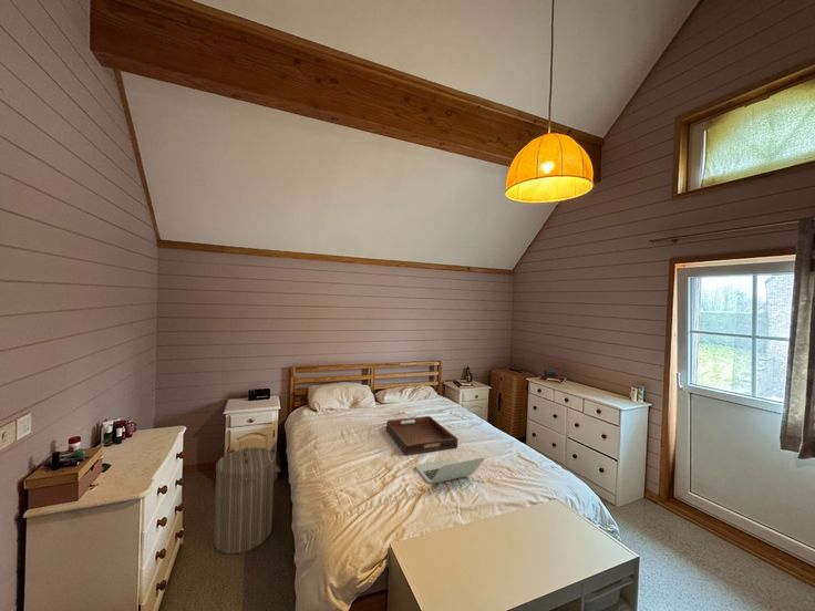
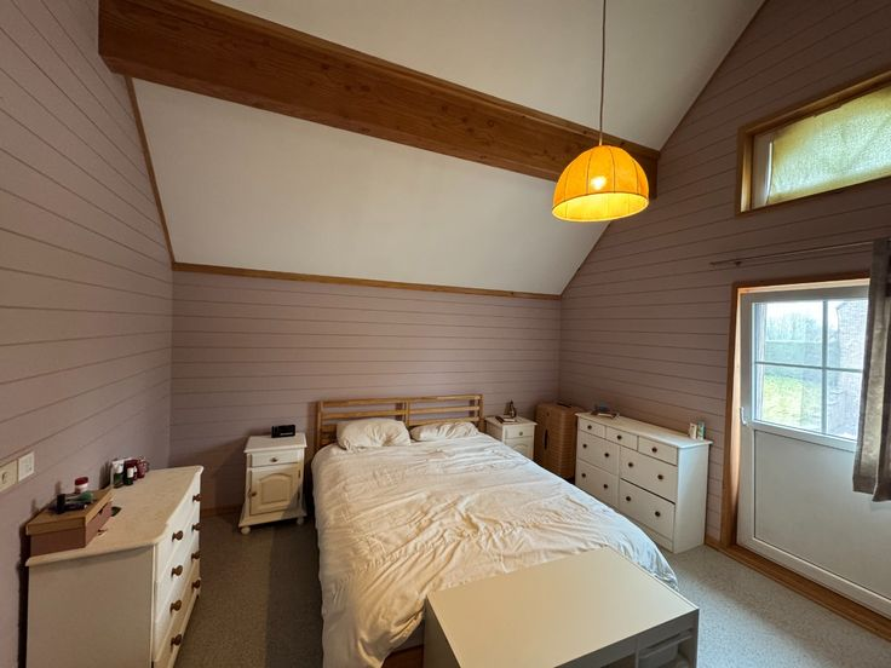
- laundry hamper [213,446,276,555]
- serving tray [385,415,458,456]
- laptop [414,456,486,485]
